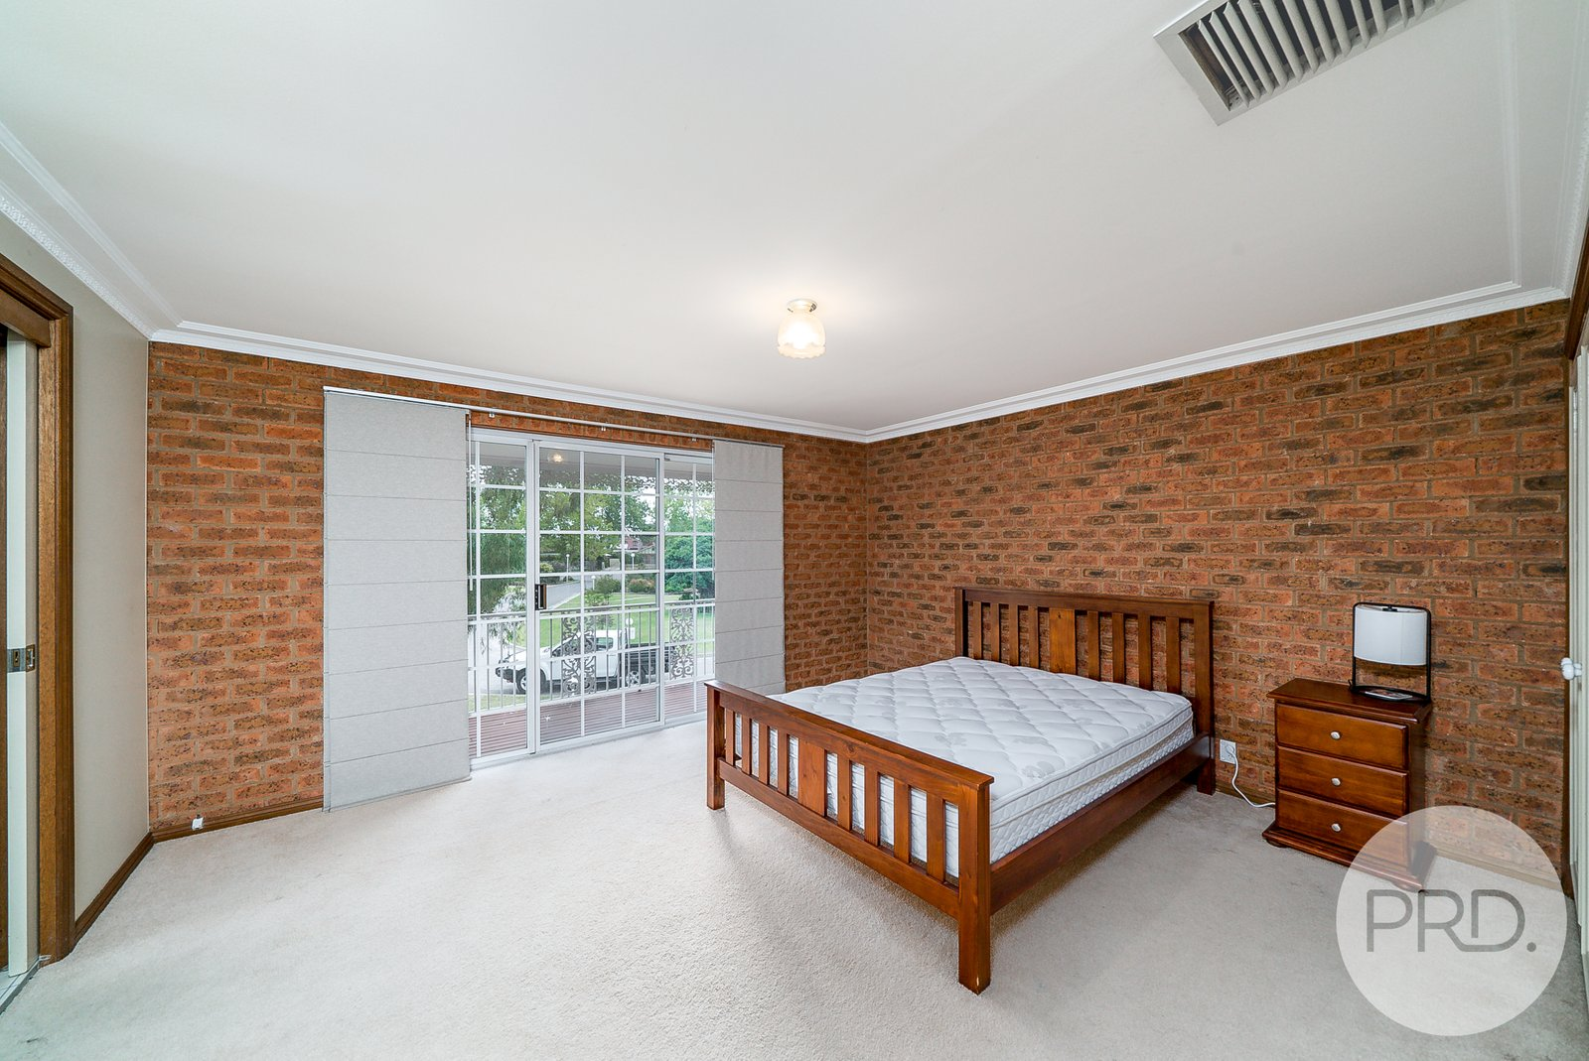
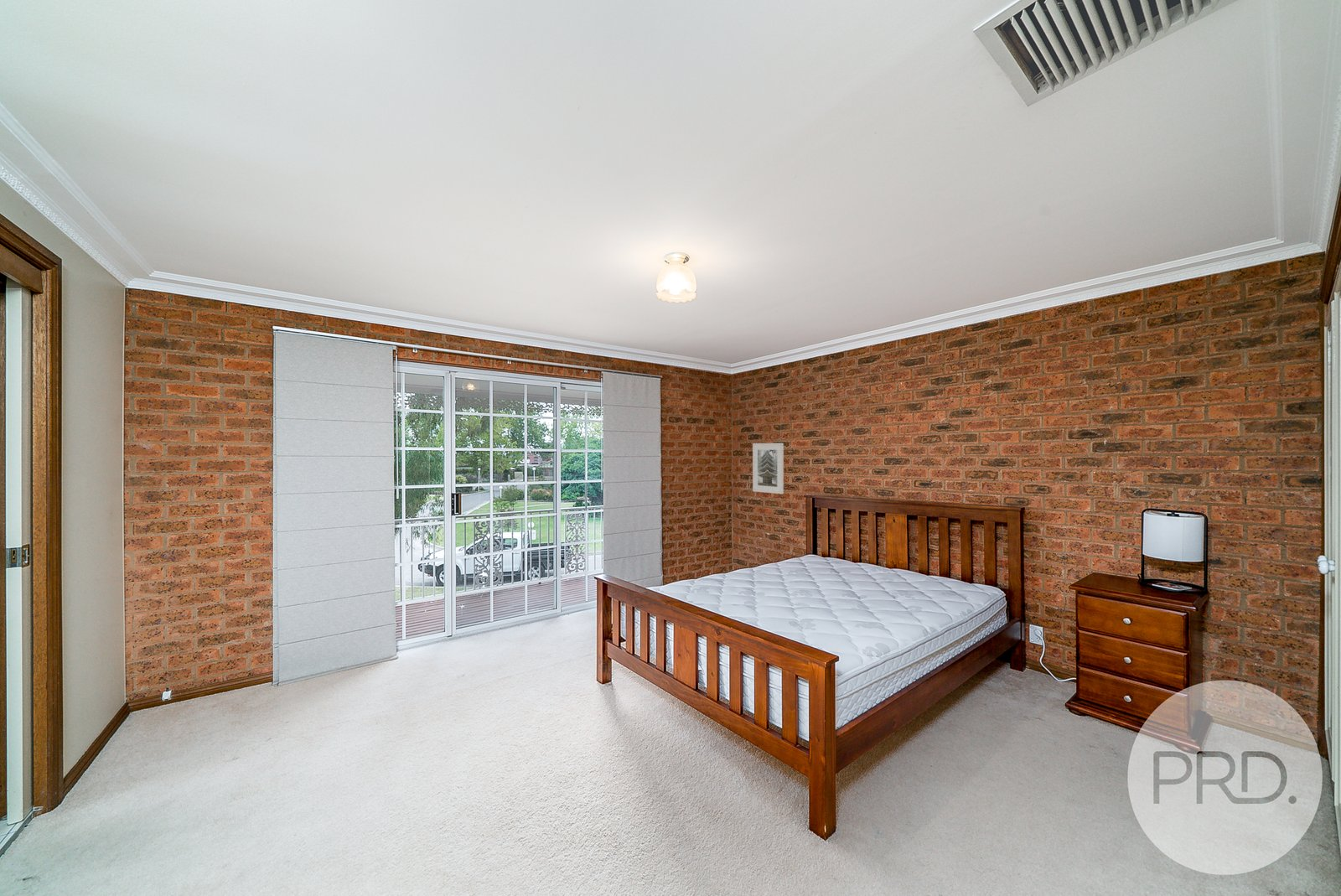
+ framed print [752,443,784,495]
